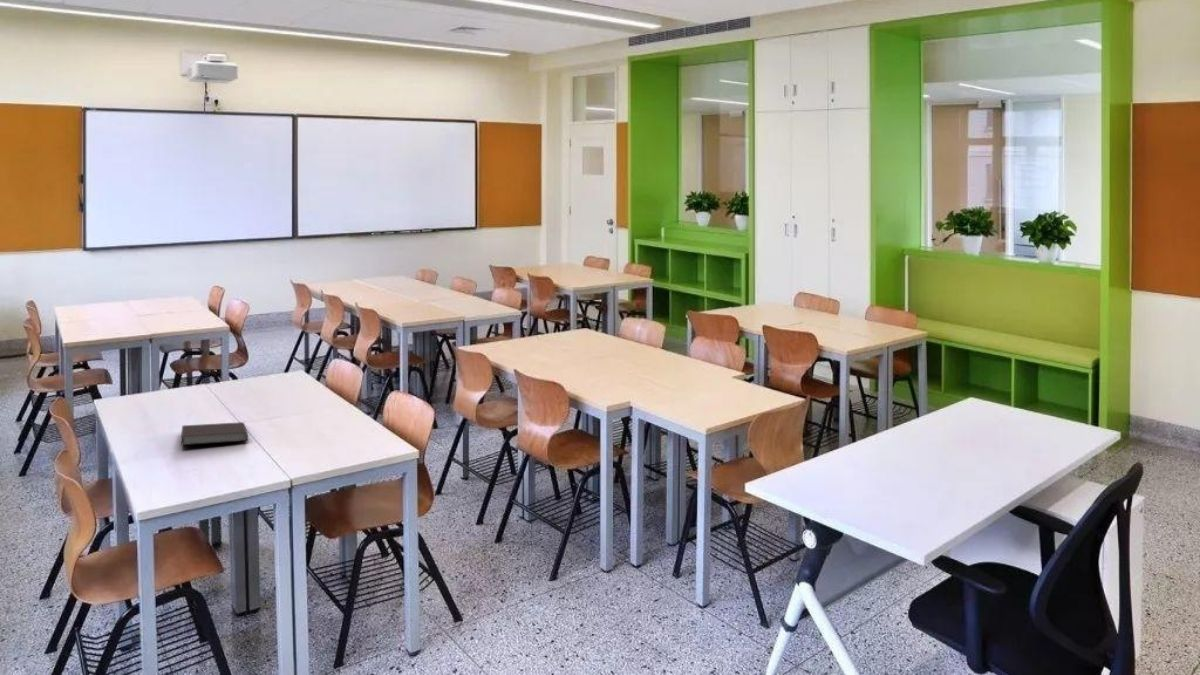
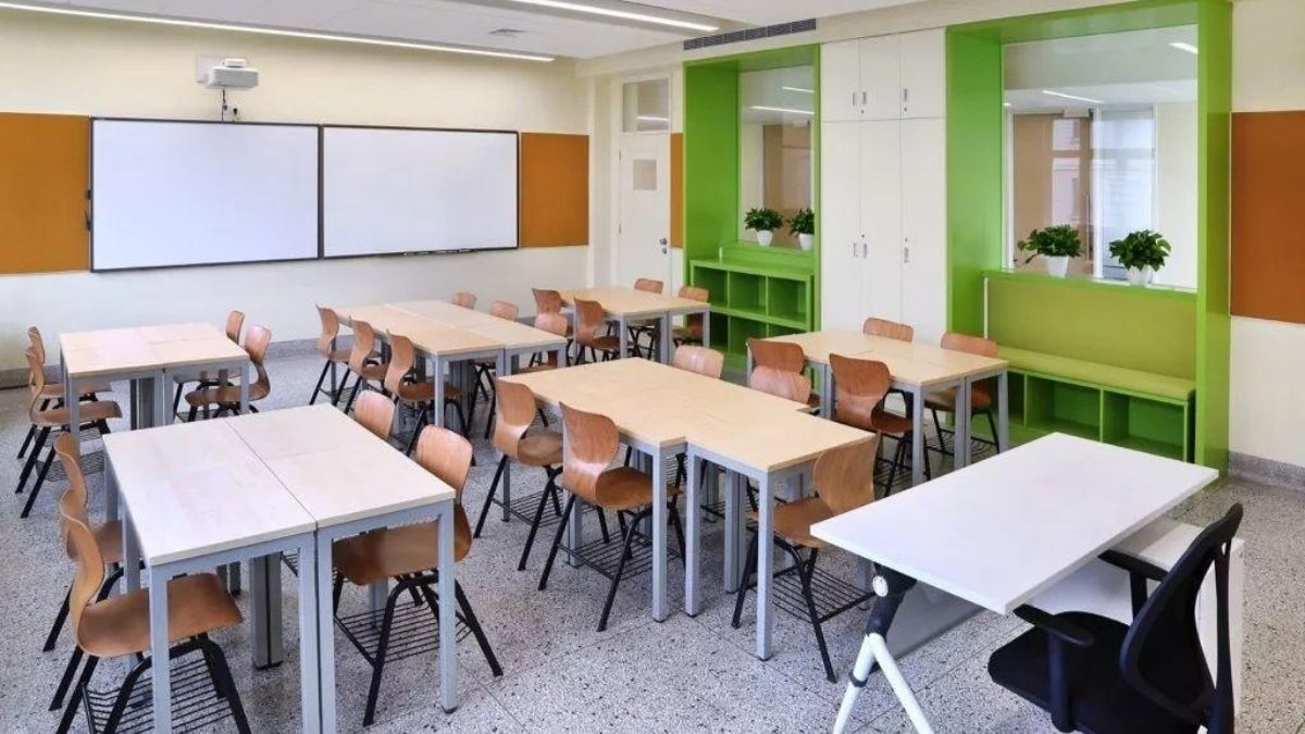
- notebook [180,421,249,446]
